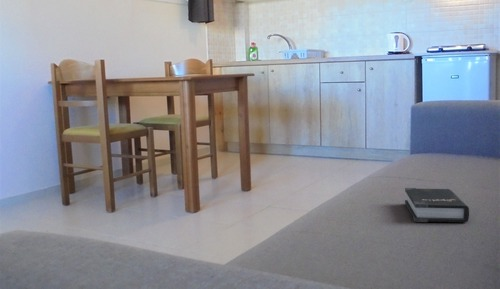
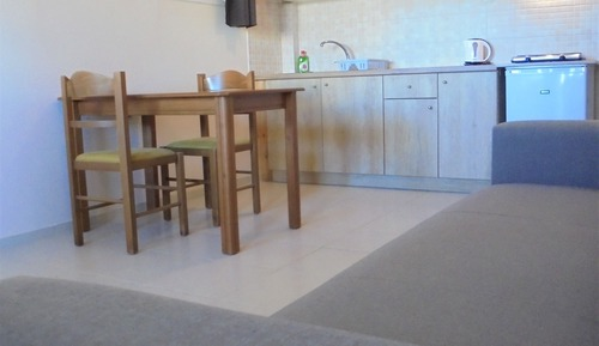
- hardback book [404,187,470,223]
